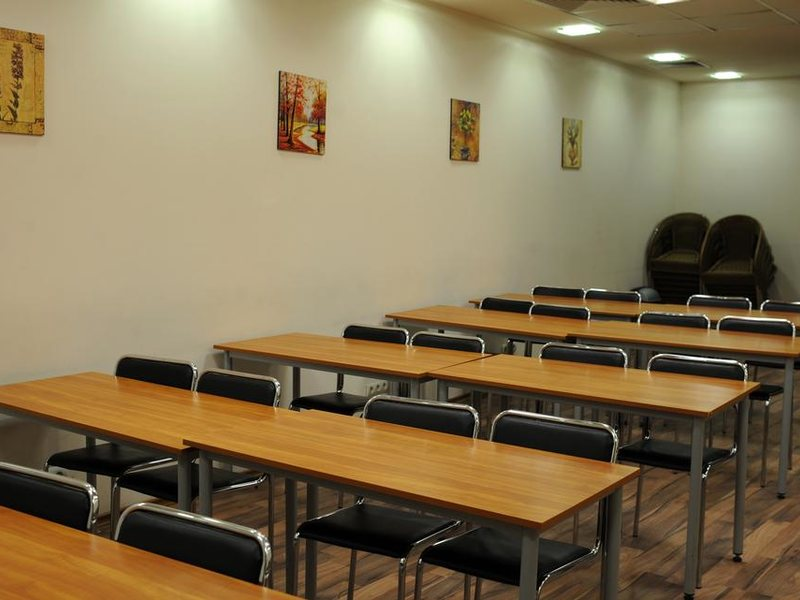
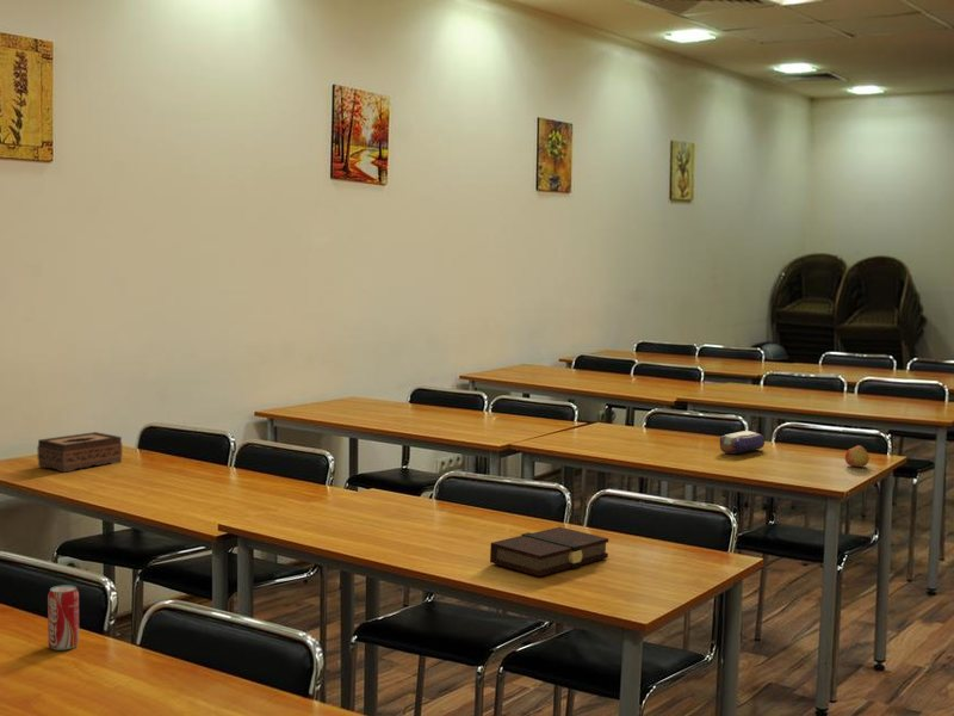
+ apple [844,445,871,468]
+ pencil case [719,430,766,455]
+ tissue box [36,431,123,473]
+ beverage can [47,584,80,652]
+ book [489,526,609,578]
